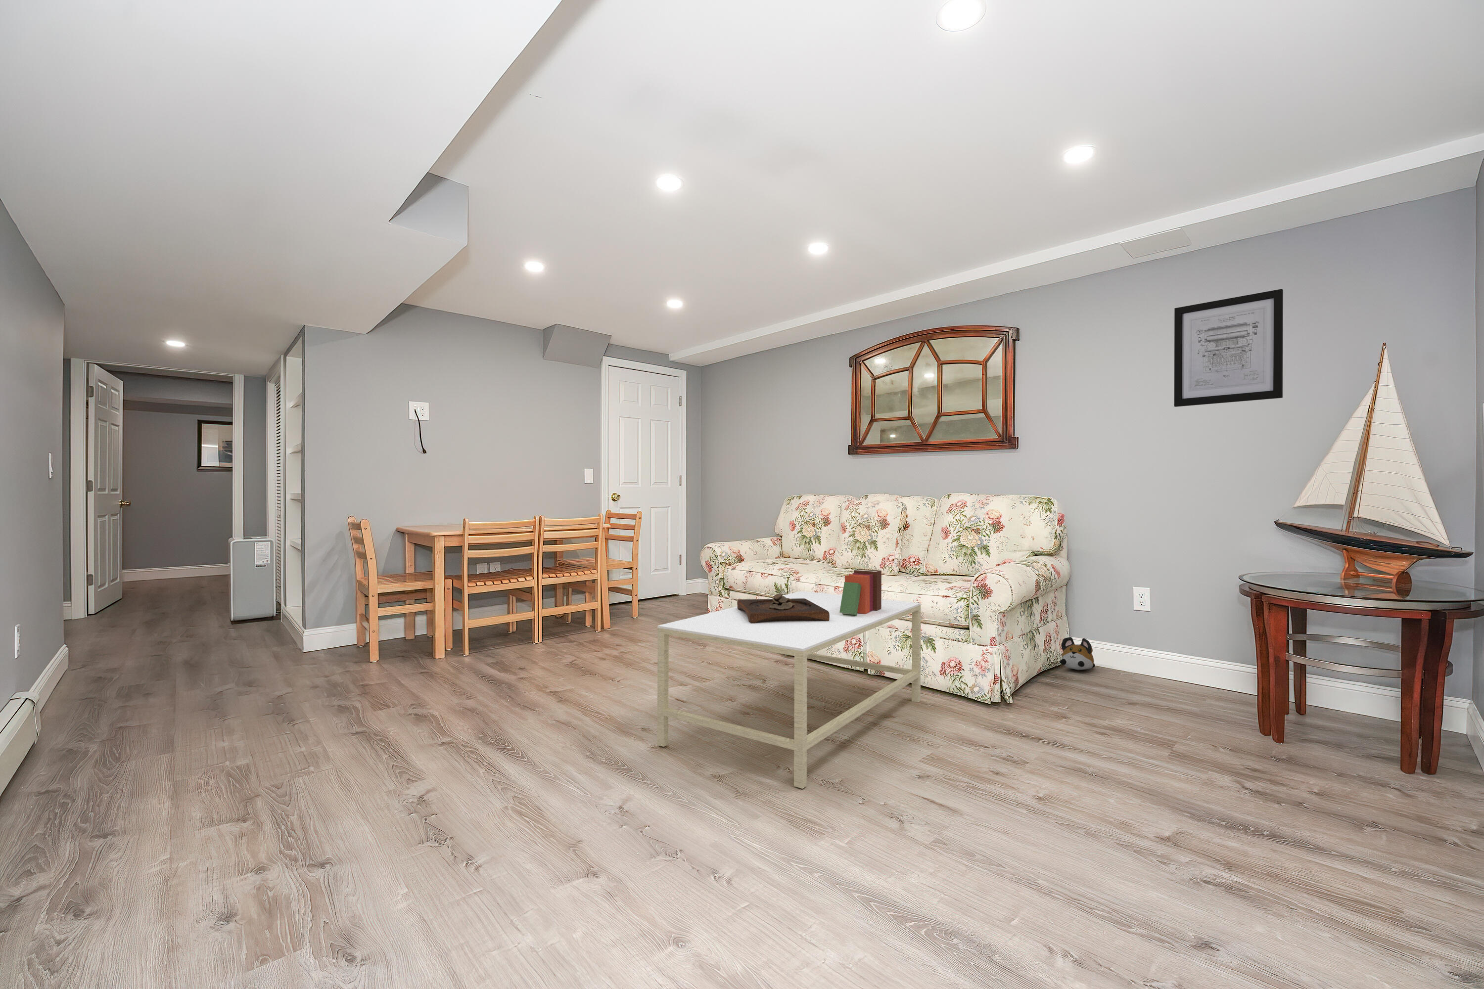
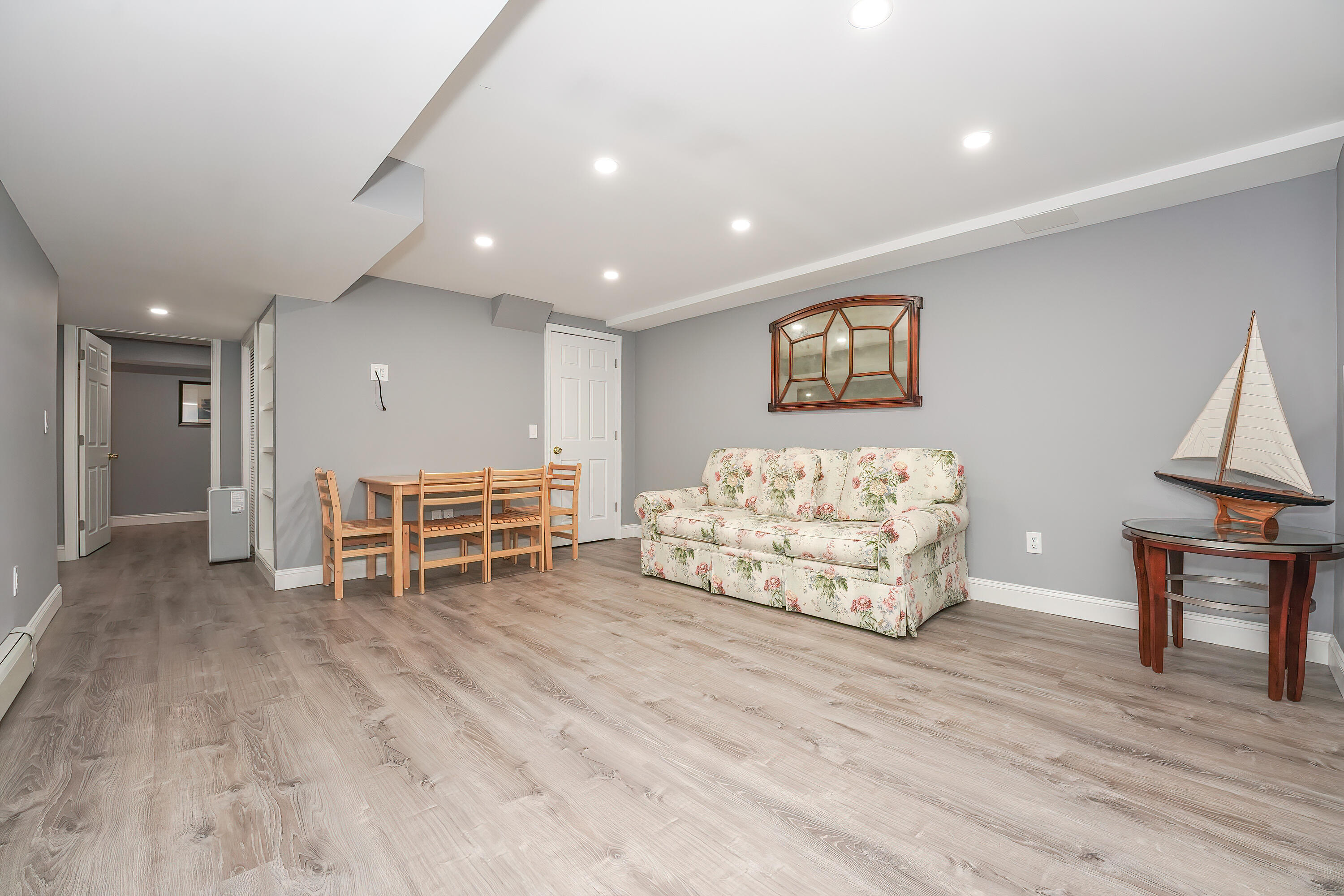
- wooden tray [736,593,829,624]
- books [839,568,882,616]
- coffee table [657,591,921,789]
- plush toy [1059,637,1095,670]
- wall art [1174,288,1284,407]
